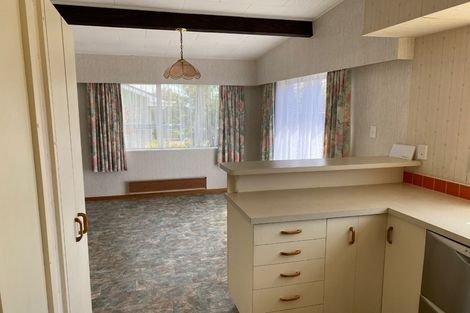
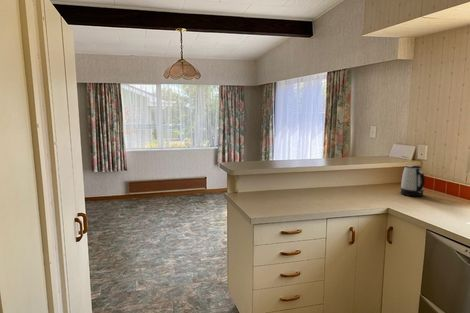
+ kettle [400,164,426,197]
